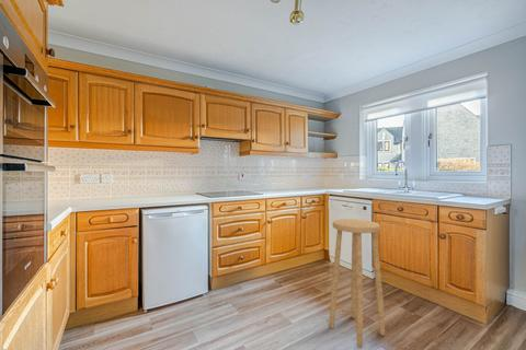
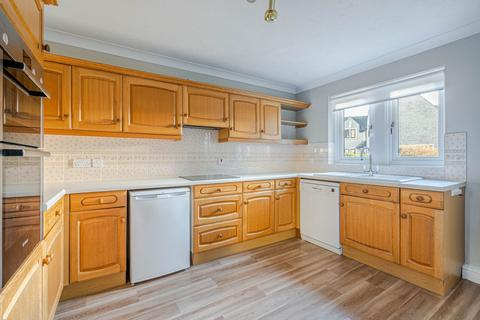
- stool [329,218,386,349]
